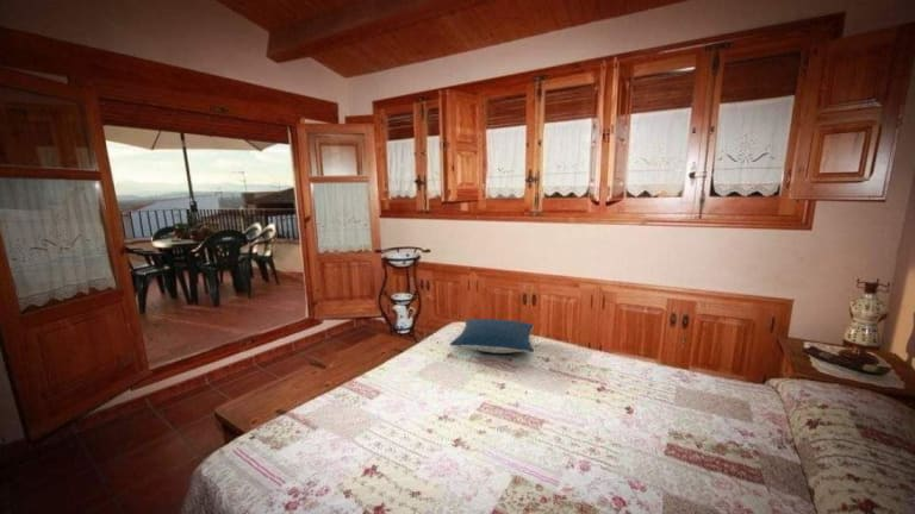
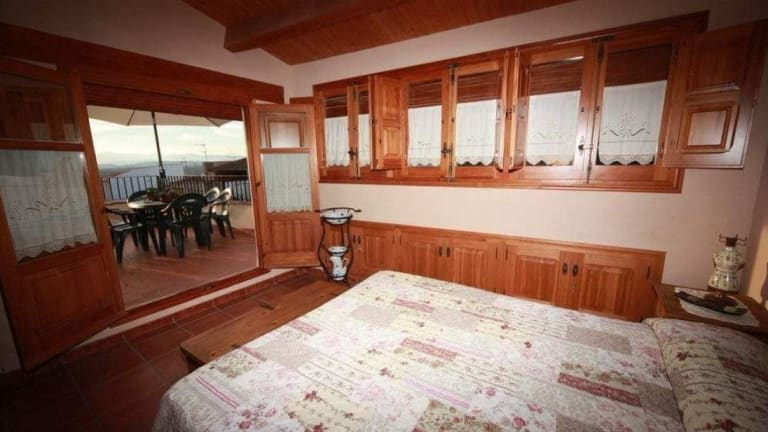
- pillow [449,318,535,355]
